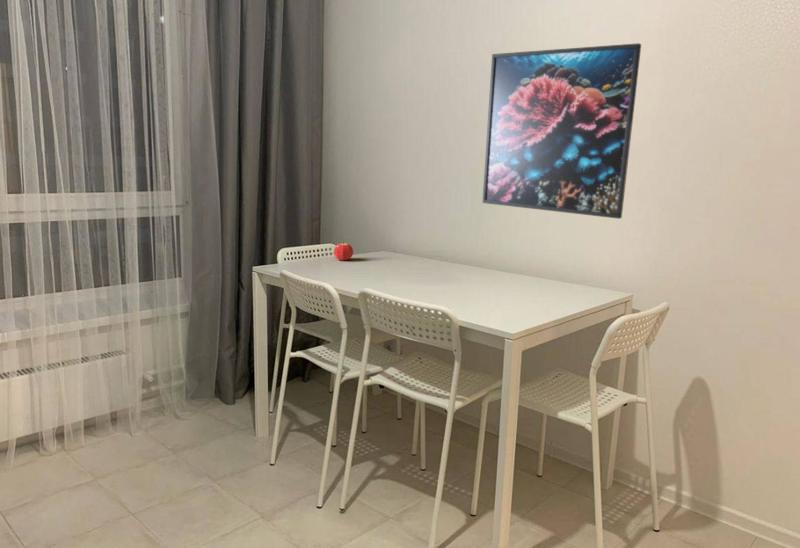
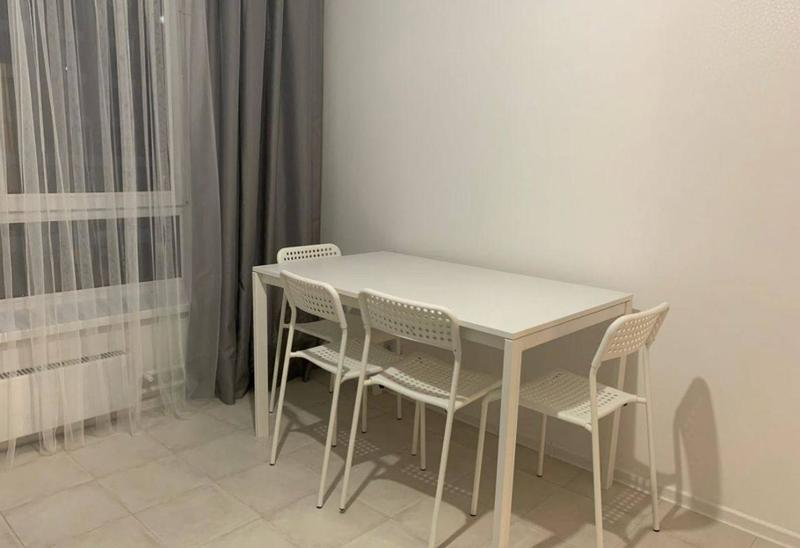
- fruit [333,241,354,261]
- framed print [482,42,642,220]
